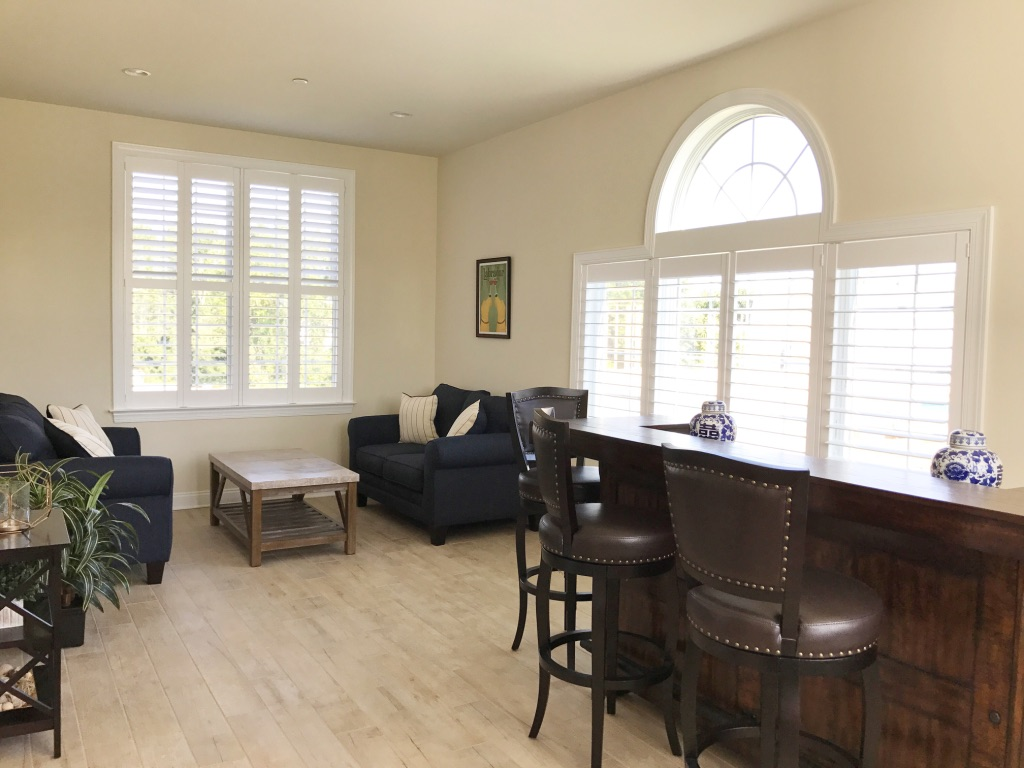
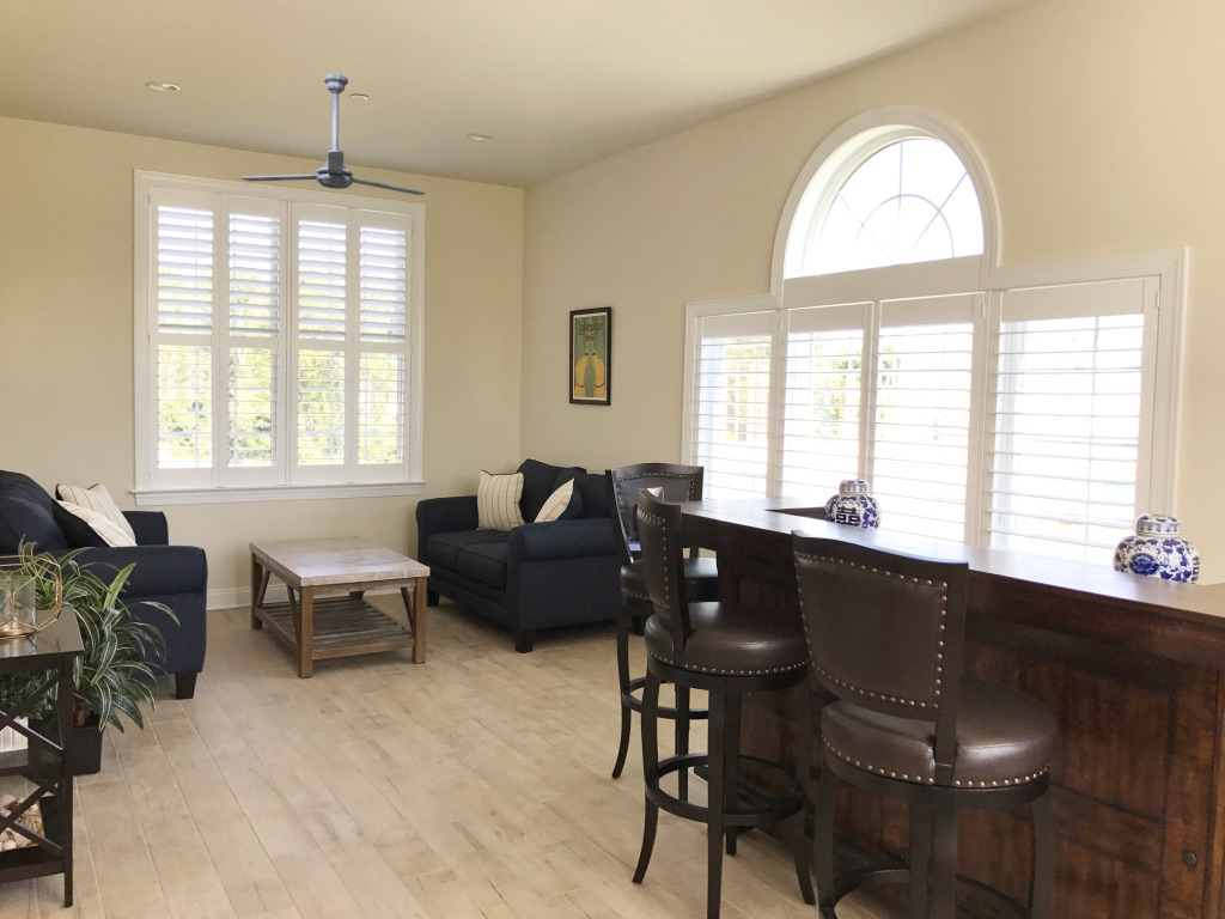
+ ceiling fan [240,73,426,196]
